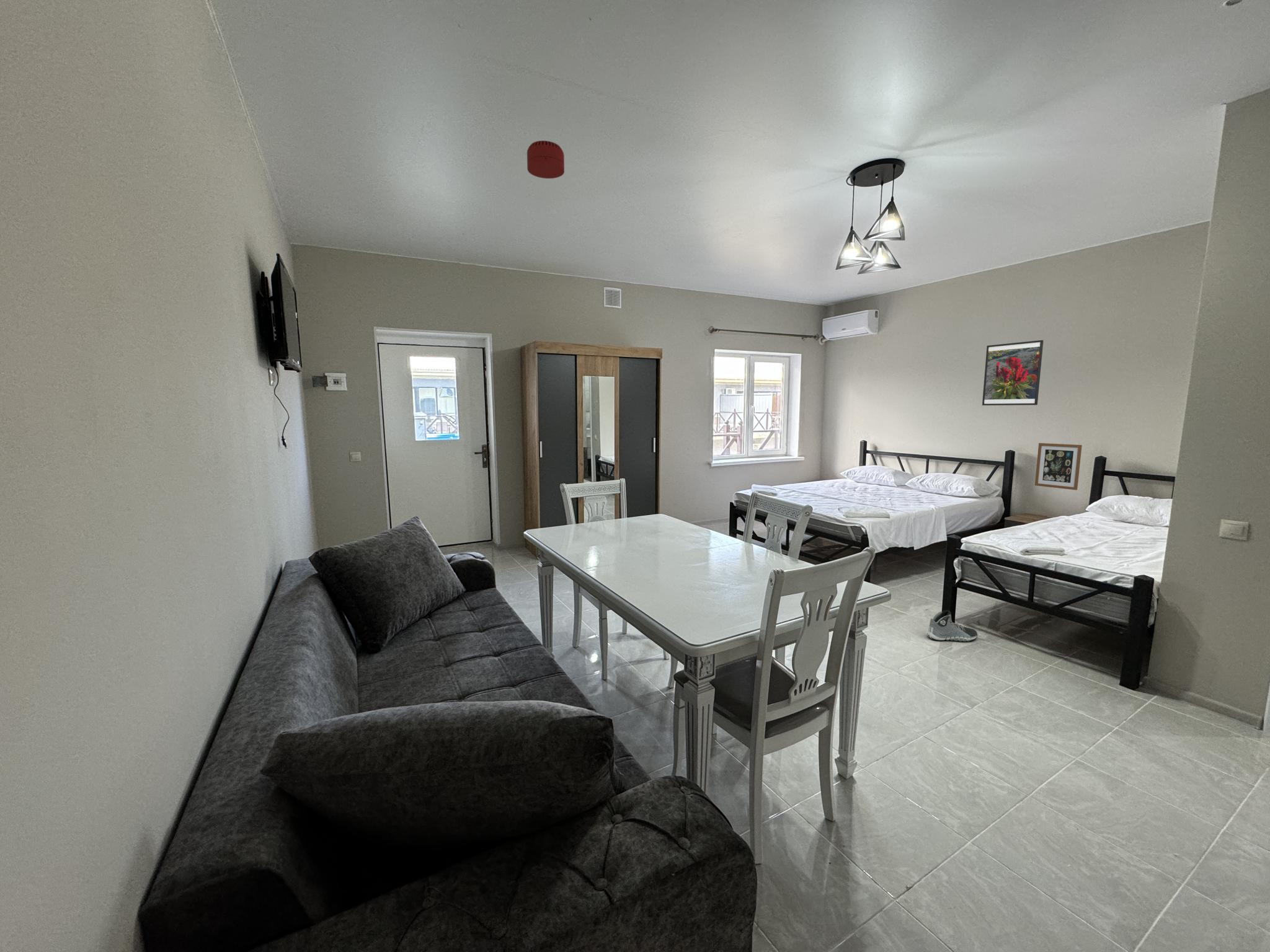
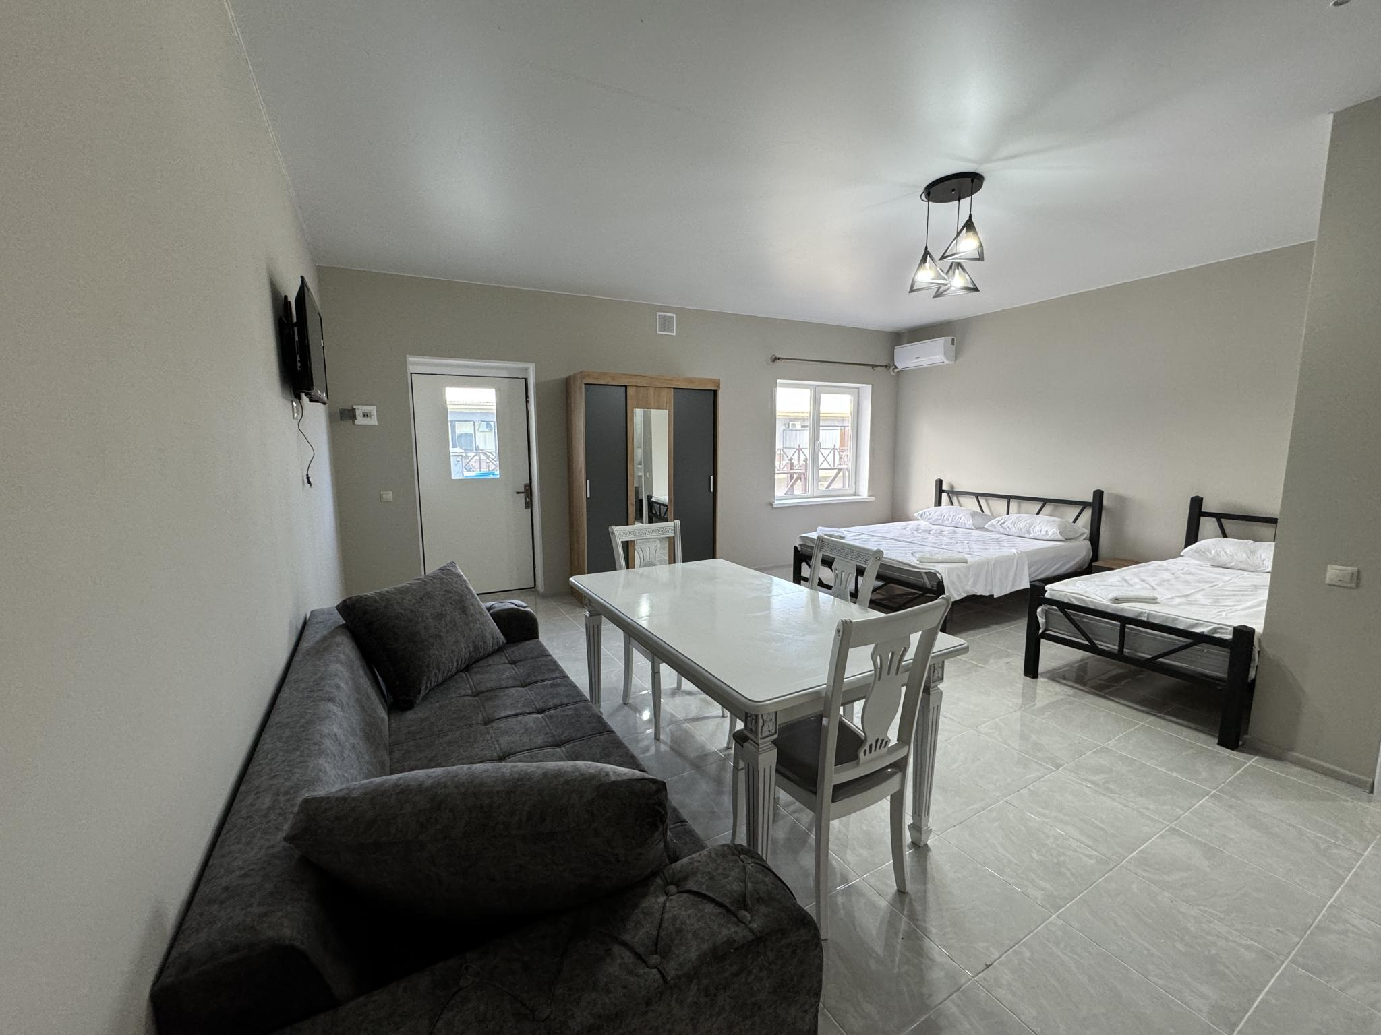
- smoke detector [526,140,565,179]
- sneaker [926,610,978,642]
- wall art [1034,443,1083,491]
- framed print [982,340,1044,406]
